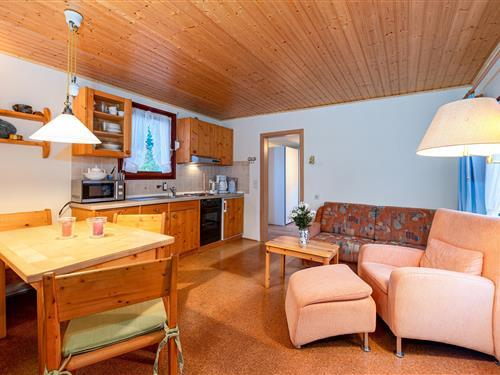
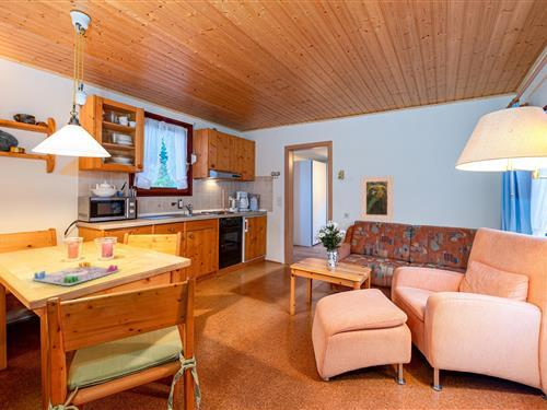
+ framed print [360,175,394,221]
+ board game [32,260,120,286]
